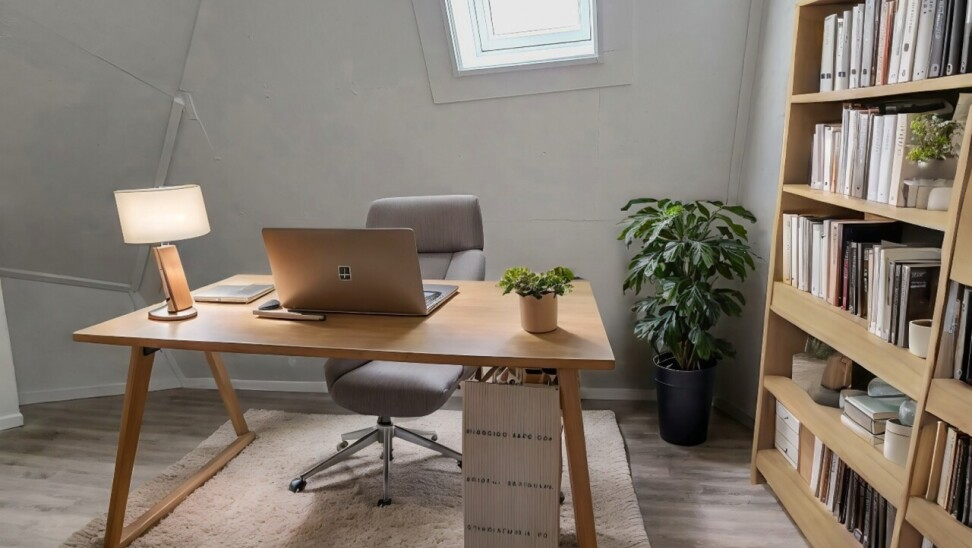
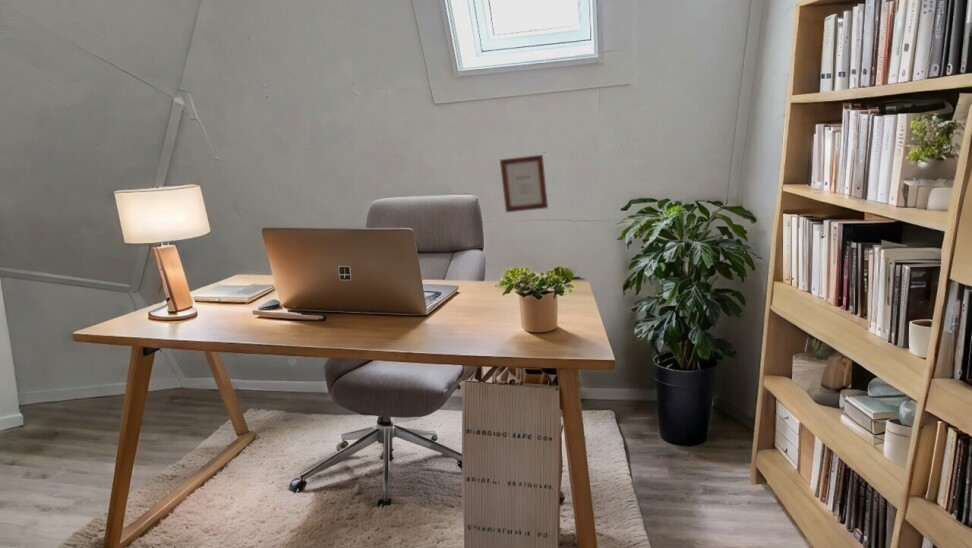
+ picture frame [499,154,549,213]
